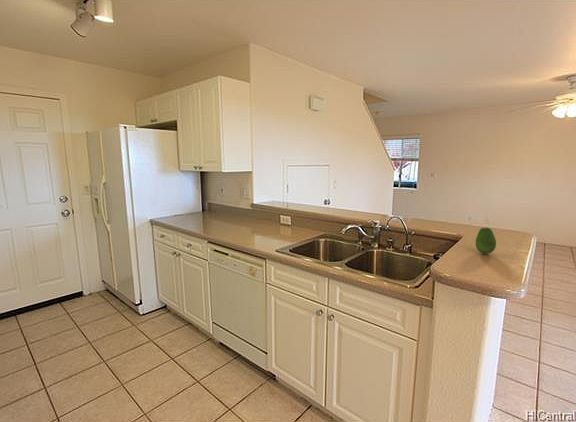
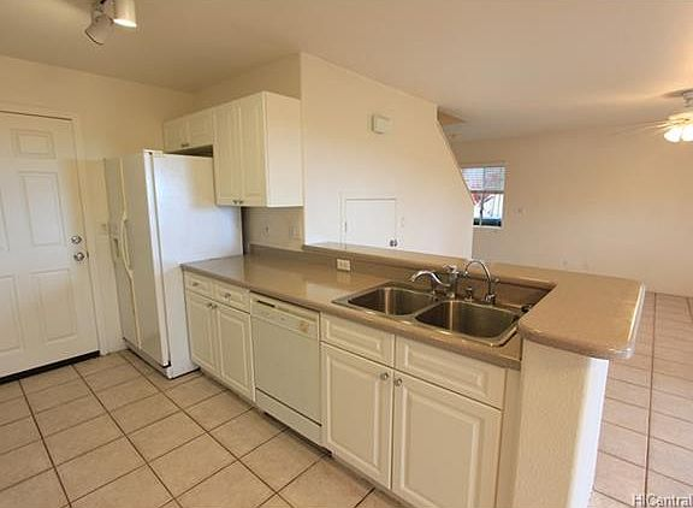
- fruit [475,227,497,255]
